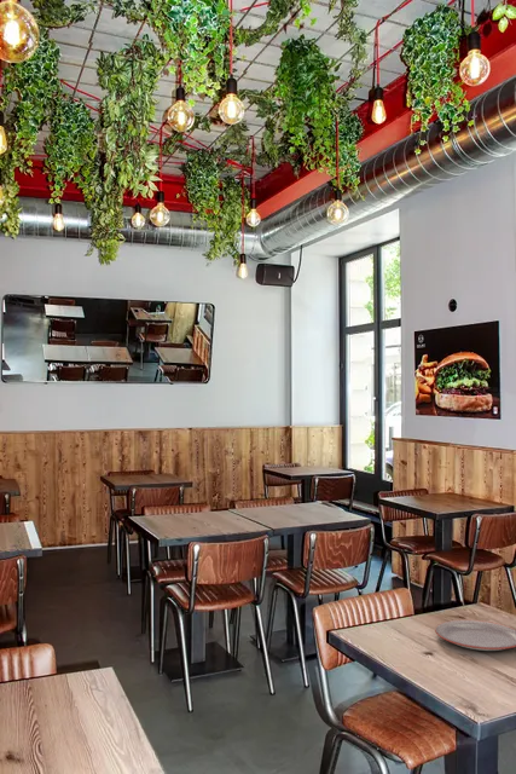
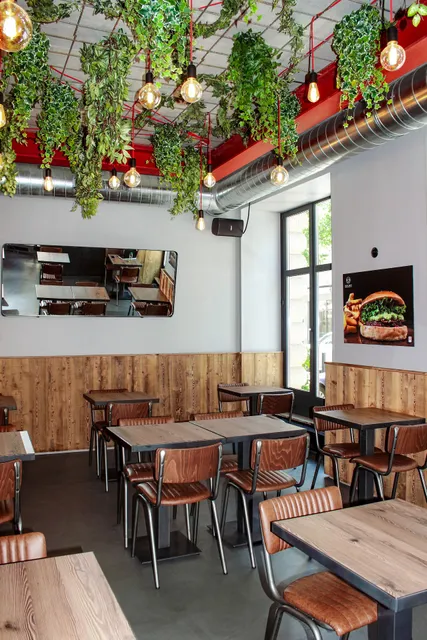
- plate [434,618,516,652]
